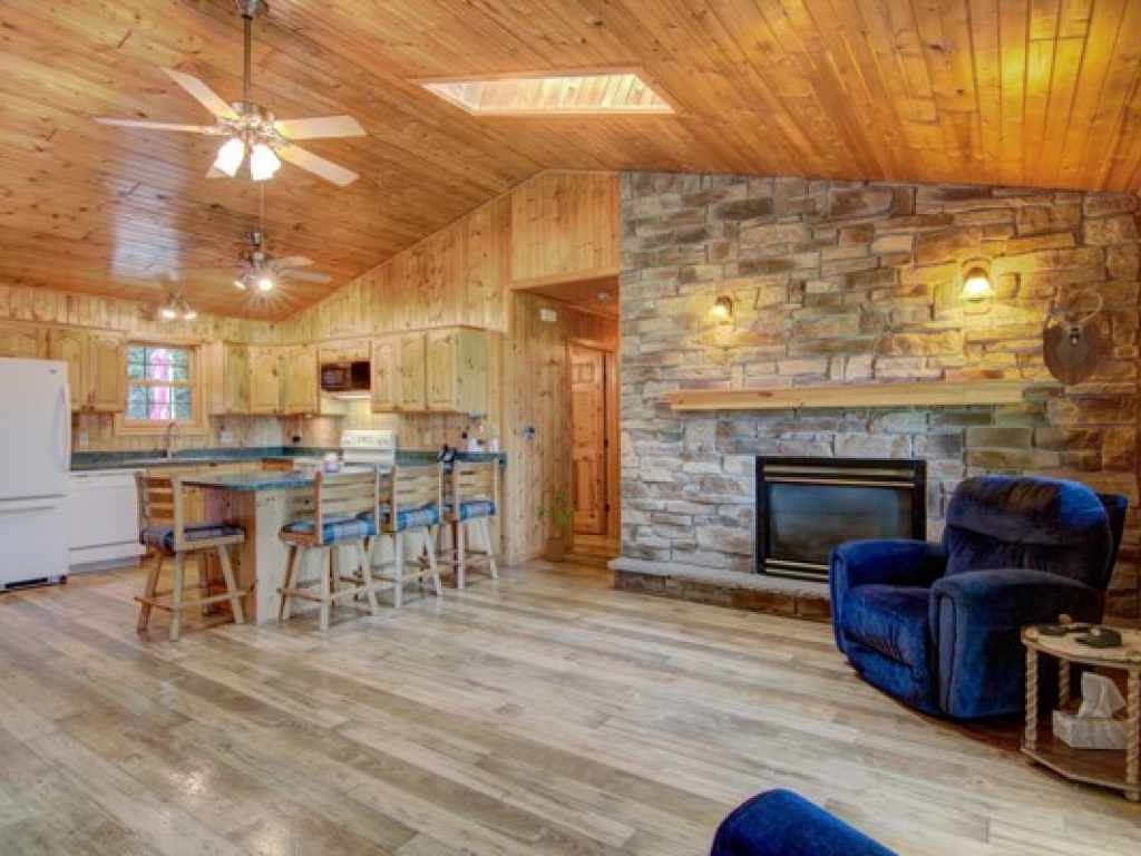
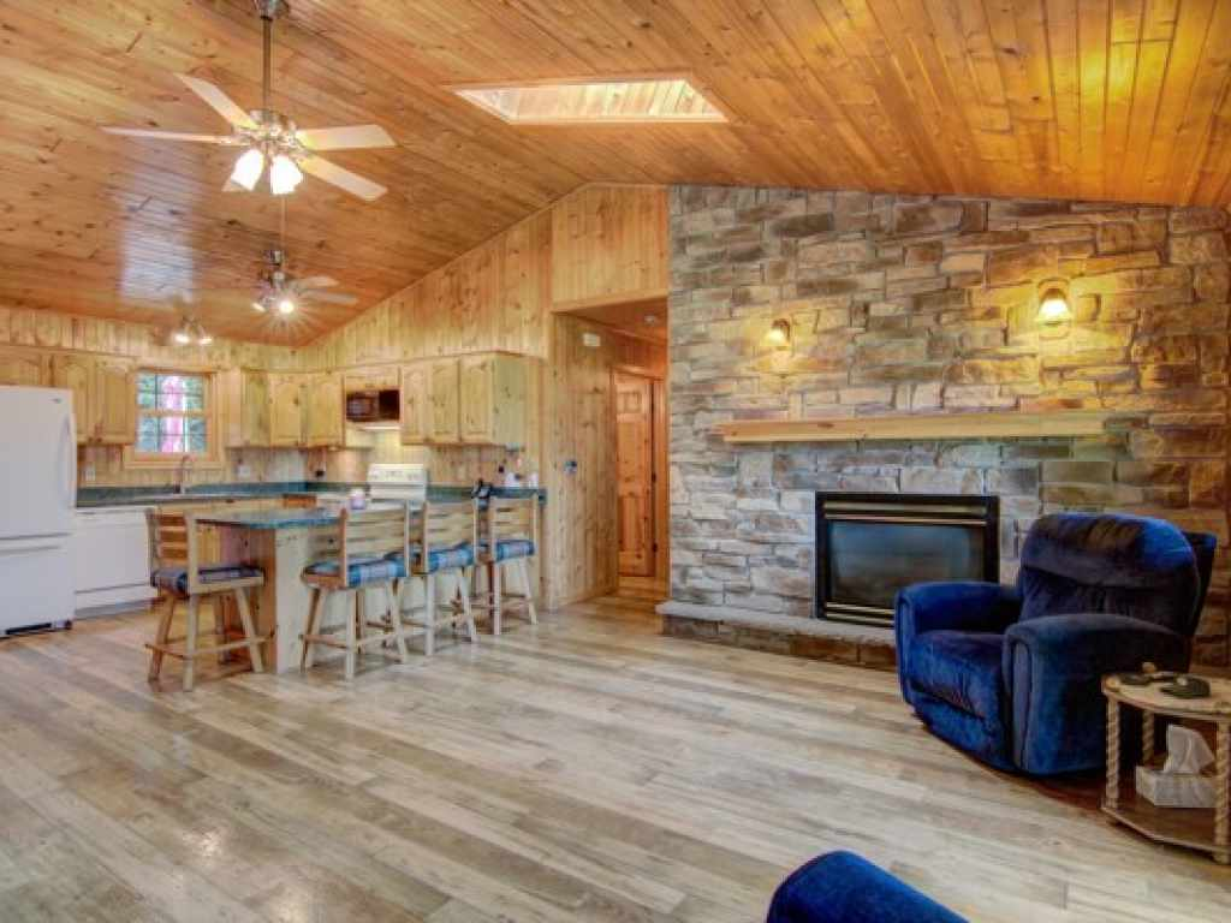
- house plant [536,495,578,563]
- mounted trophy [1042,292,1103,388]
